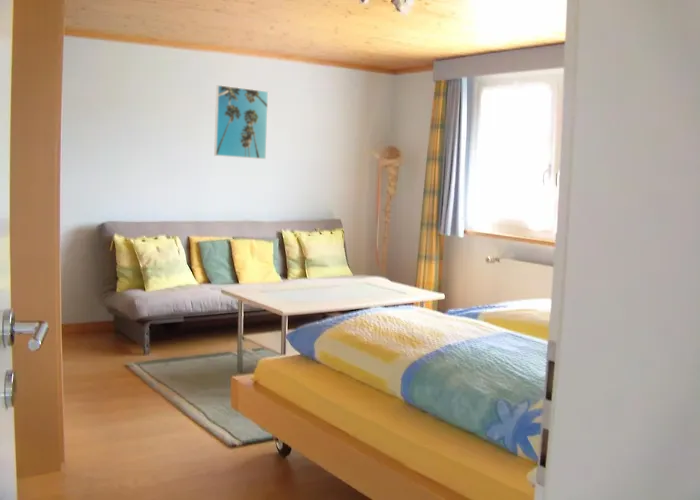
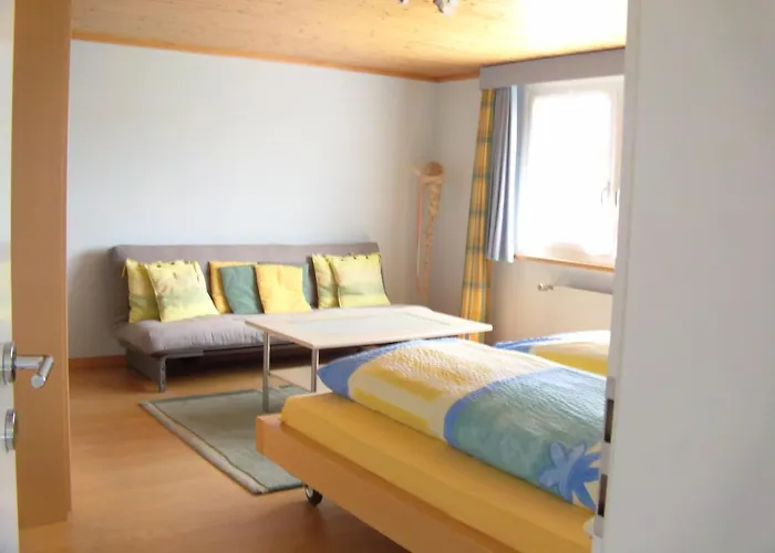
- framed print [213,84,269,160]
